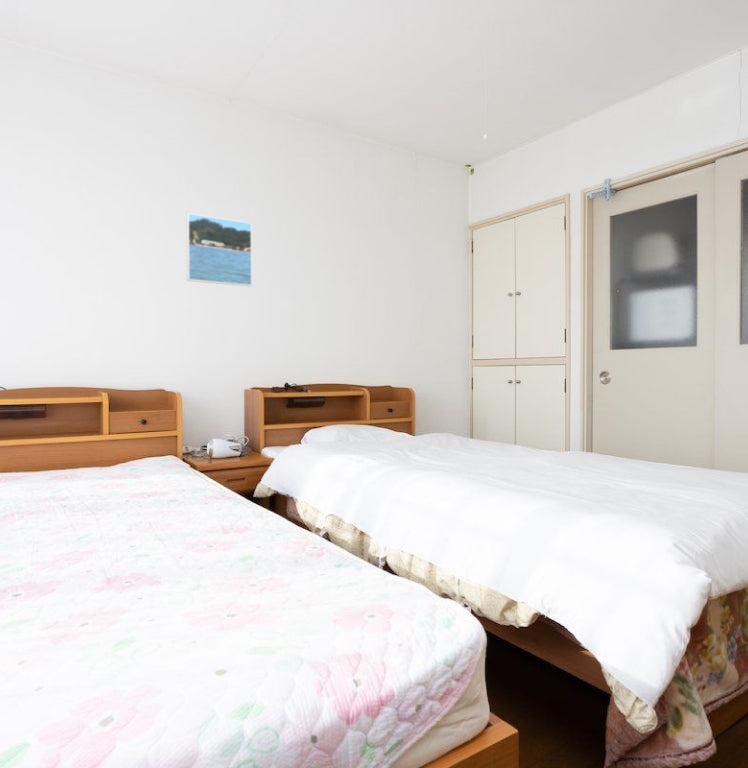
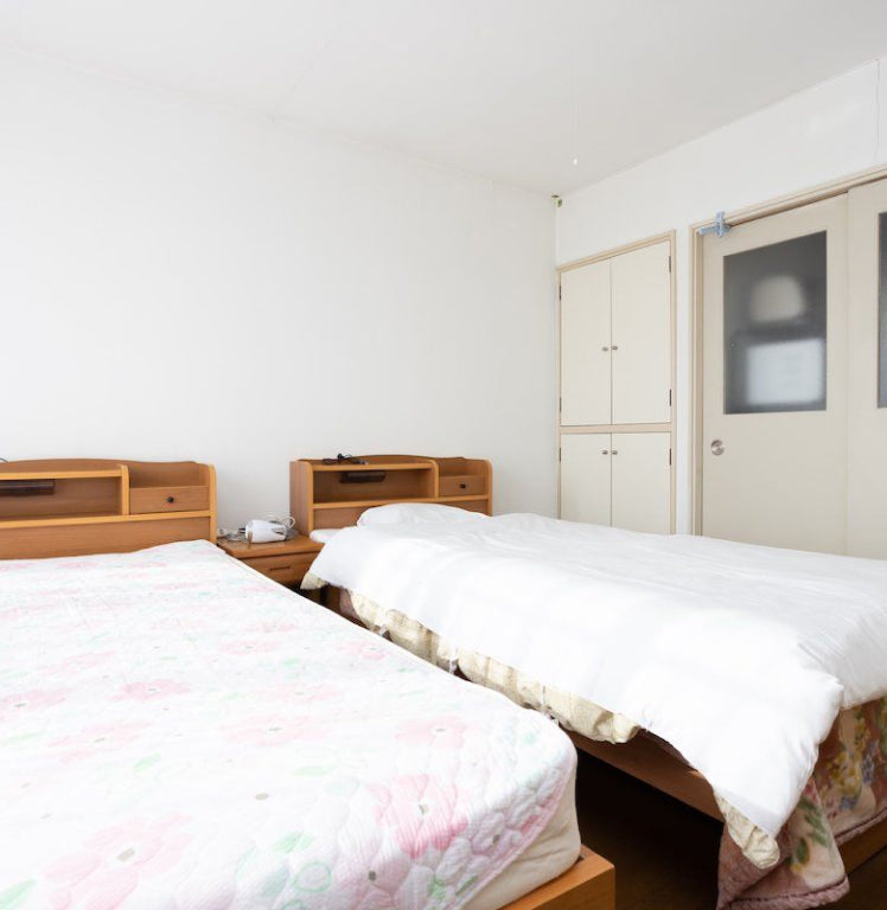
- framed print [185,212,253,287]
